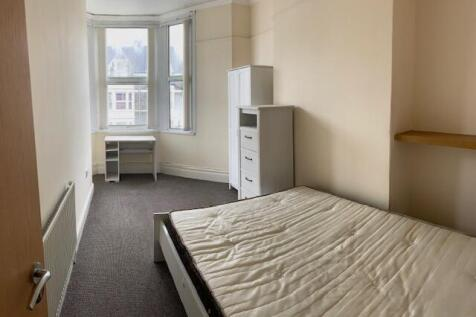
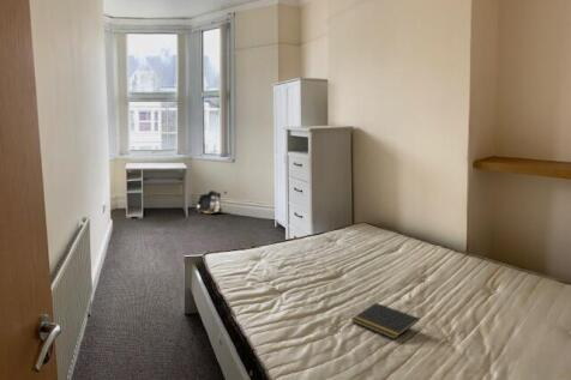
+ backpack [196,189,228,215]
+ notepad [350,302,421,340]
